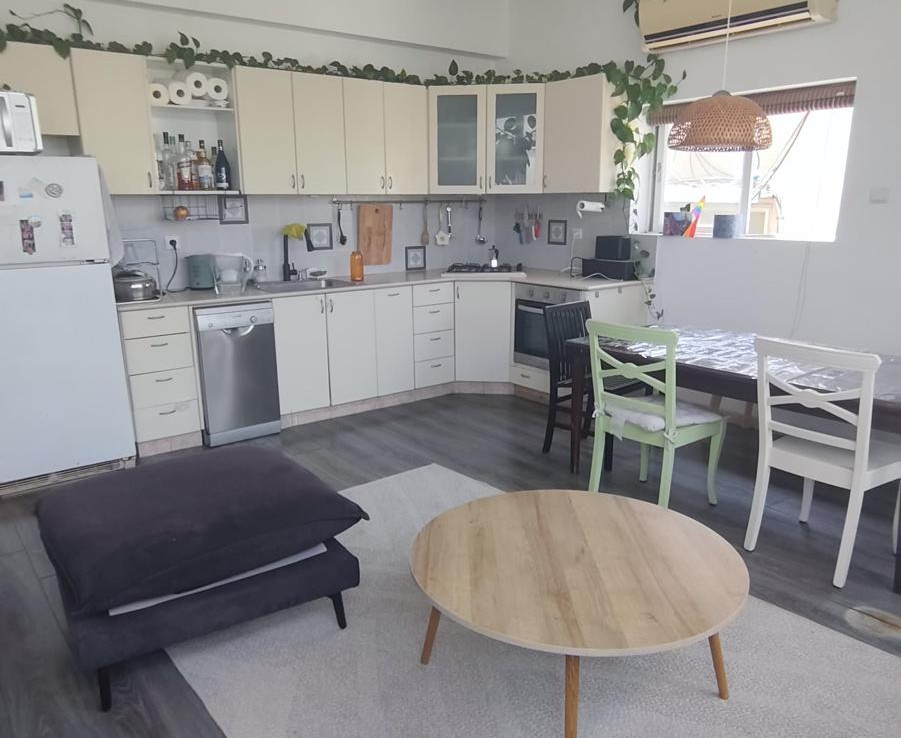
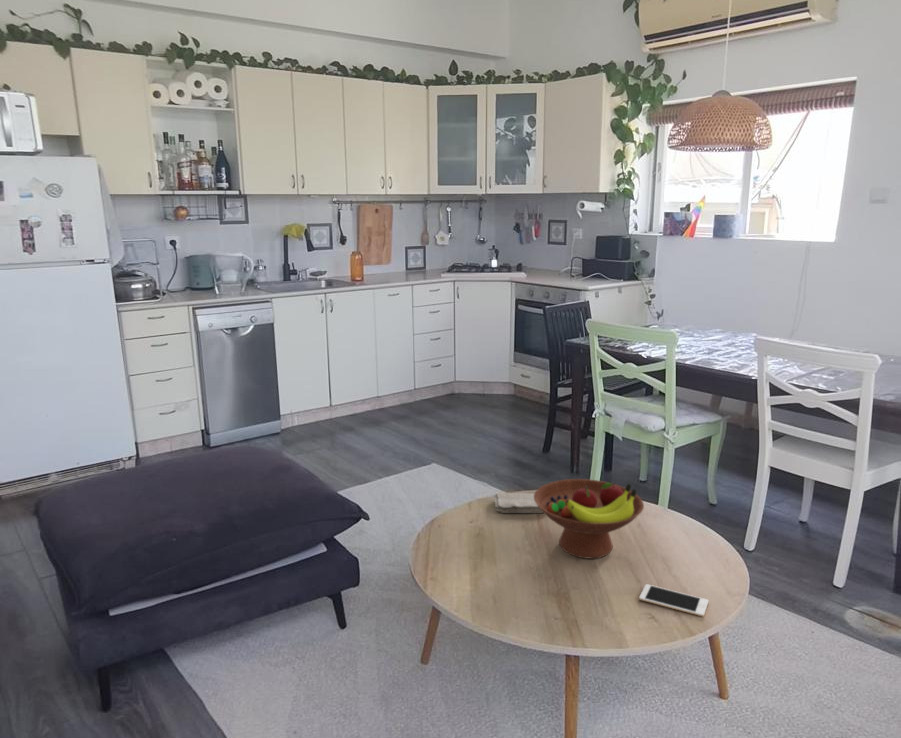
+ washcloth [493,492,544,514]
+ fruit bowl [534,478,645,560]
+ cell phone [638,583,709,618]
